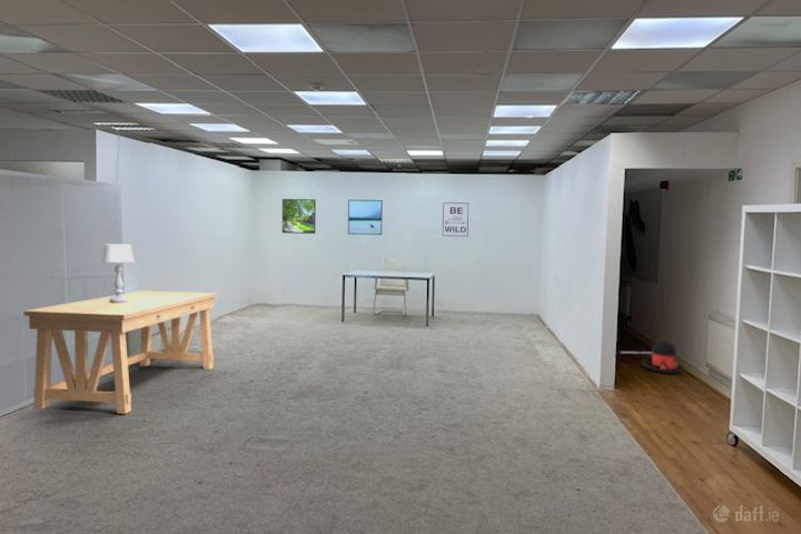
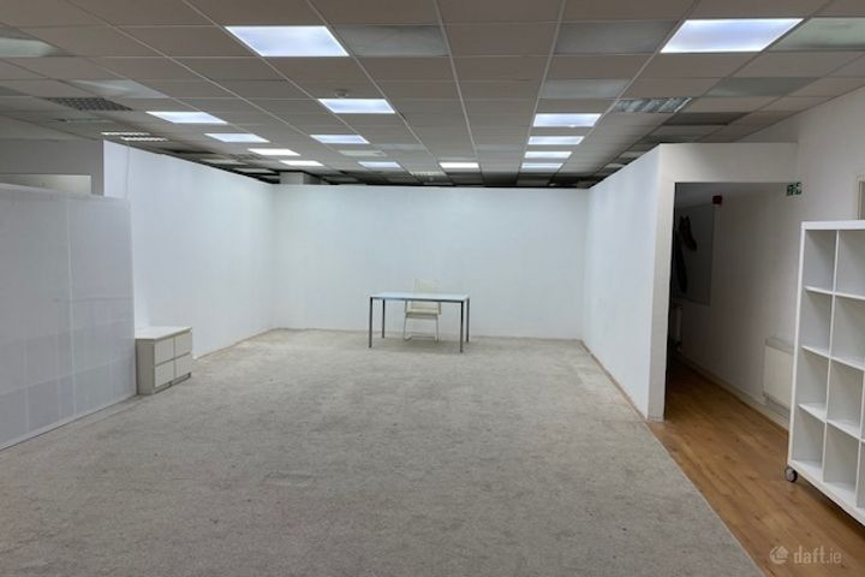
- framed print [281,198,317,235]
- wall art [442,201,469,237]
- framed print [347,199,384,236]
- desk [23,289,219,415]
- table lamp [101,244,135,303]
- vacuum cleaner [615,339,684,375]
